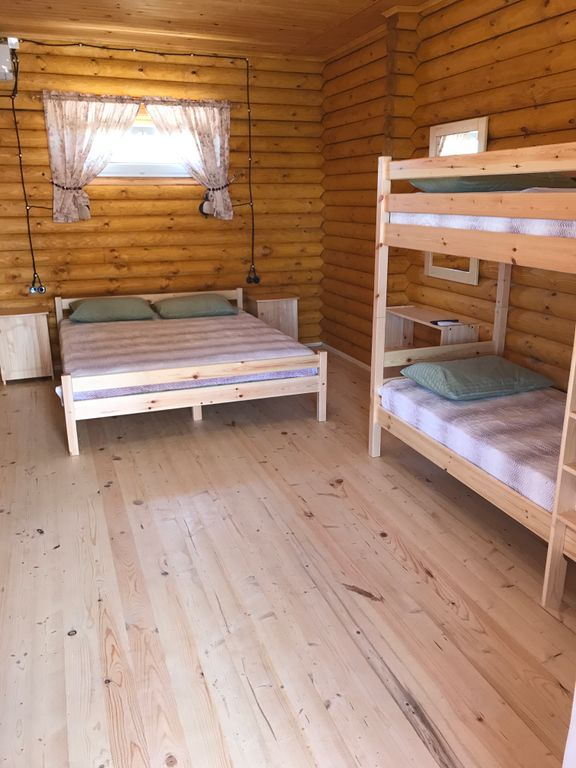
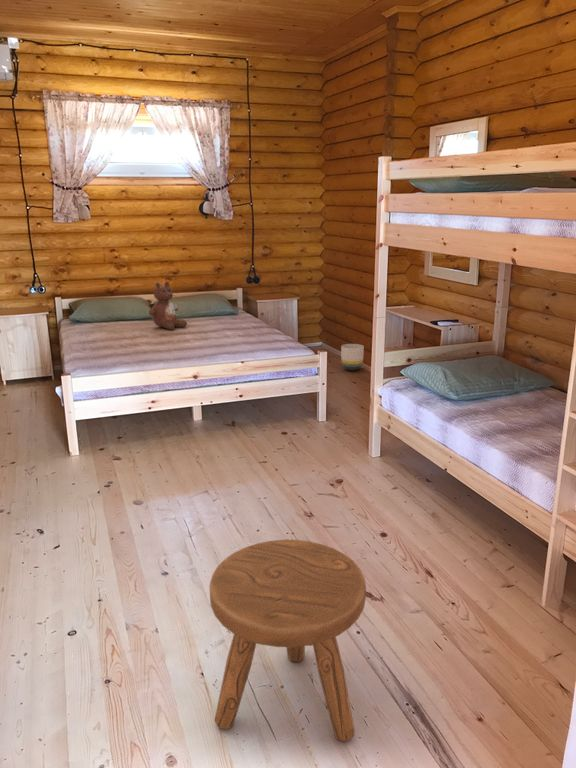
+ stool [208,539,367,742]
+ stuffed bear [148,280,188,331]
+ planter [340,343,365,372]
